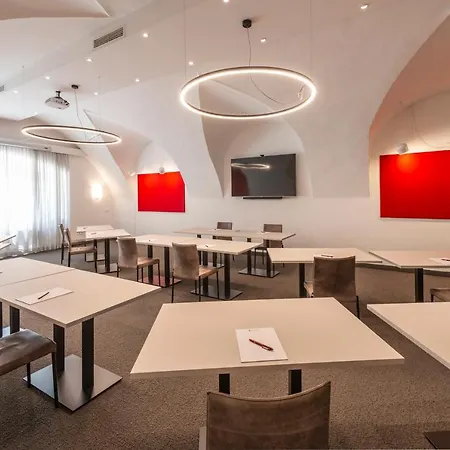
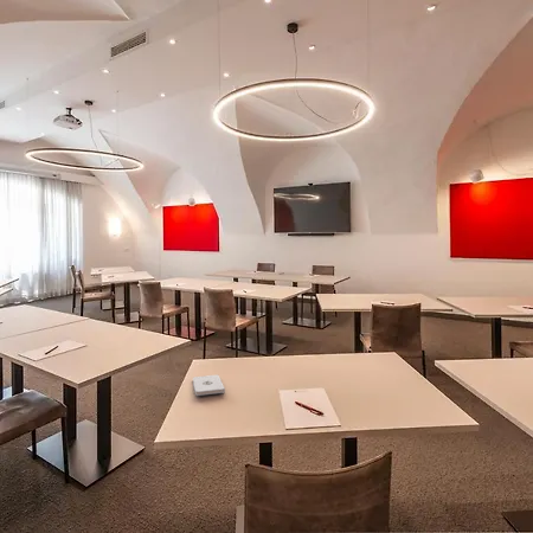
+ notepad [192,373,226,397]
